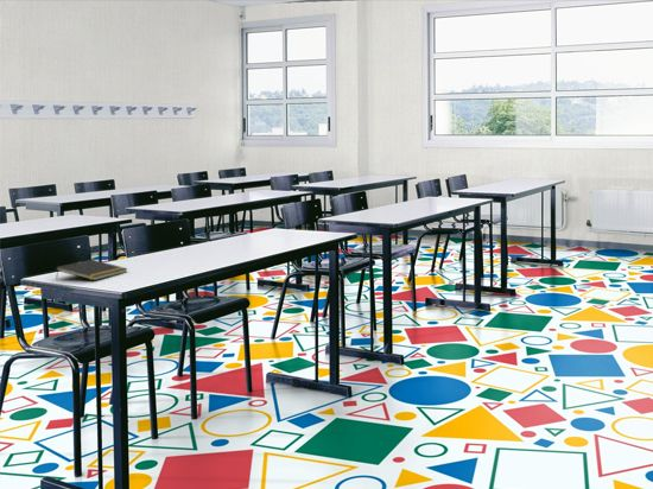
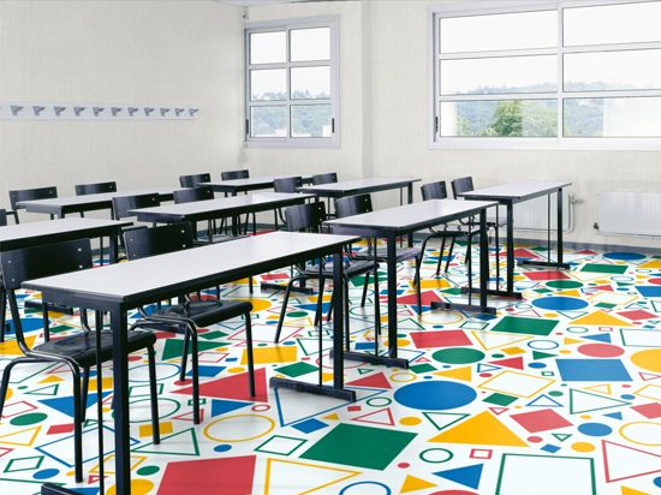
- notepad [55,259,128,281]
